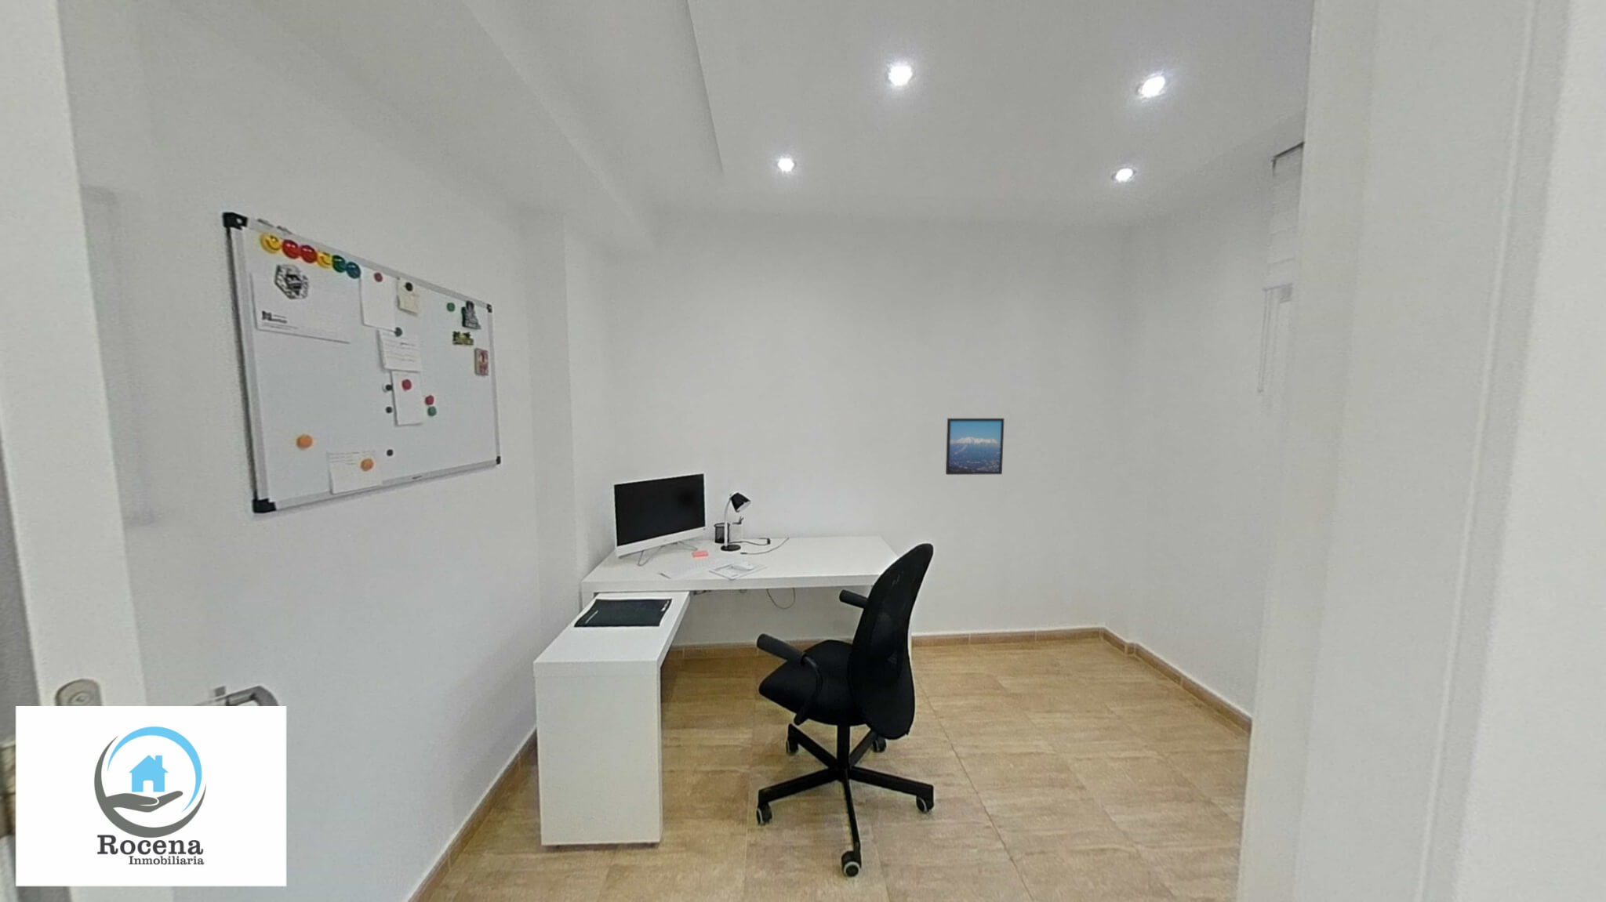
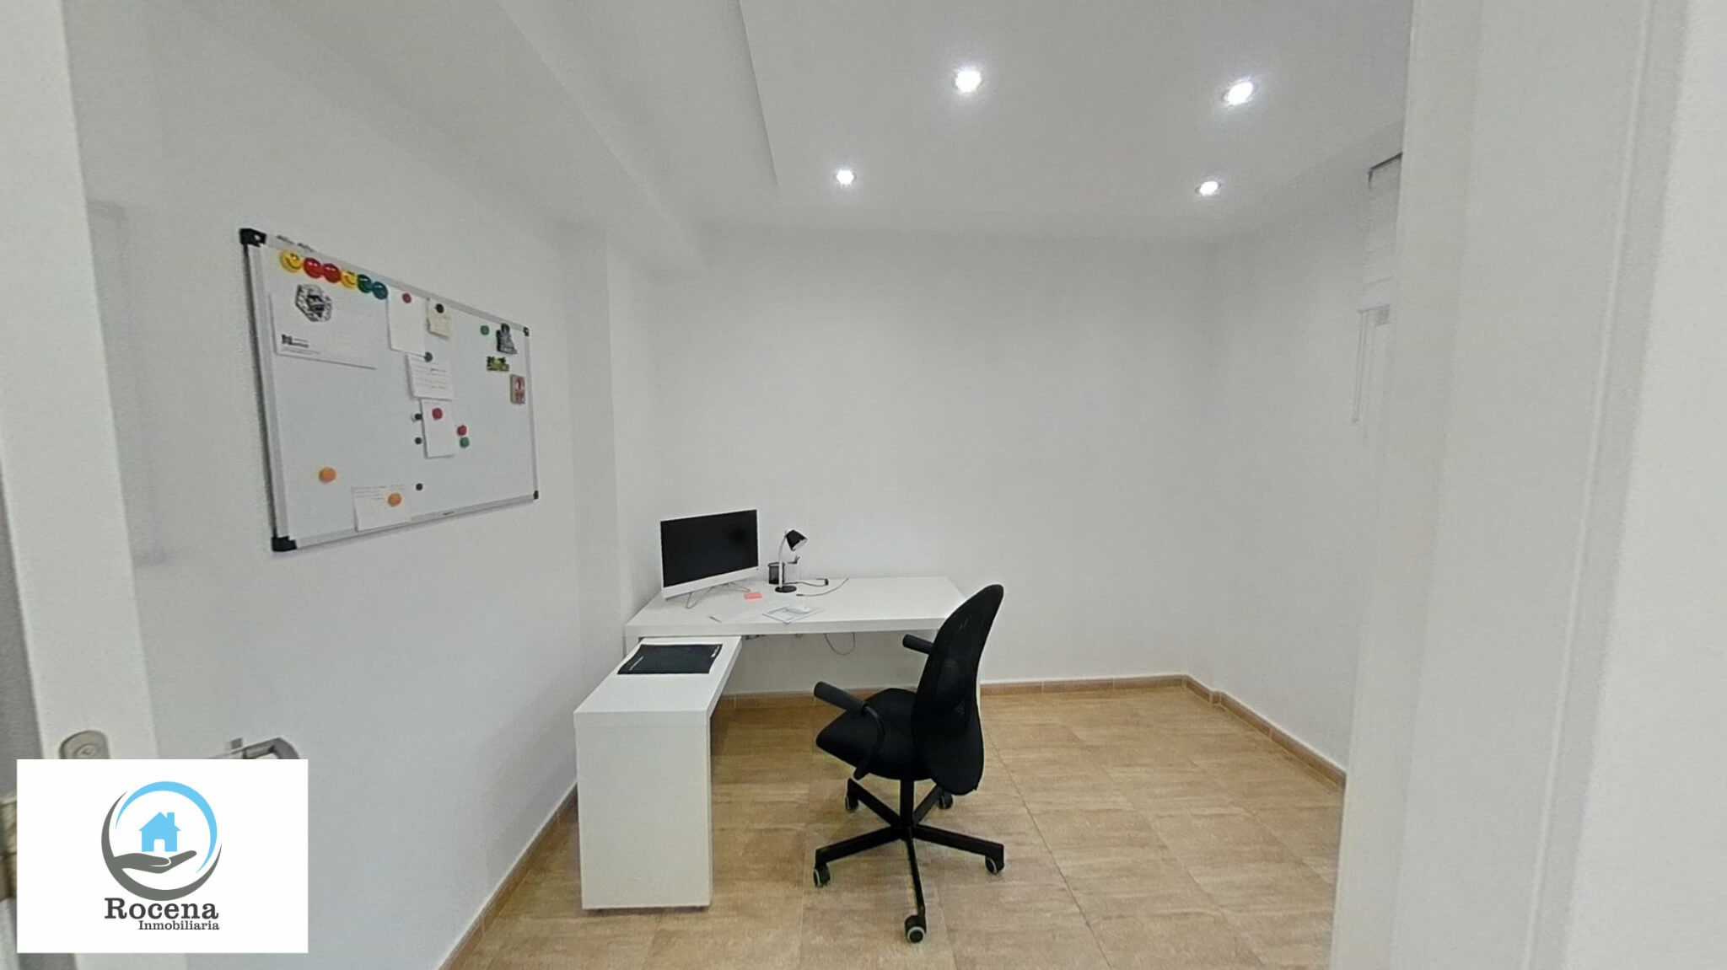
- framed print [945,418,1005,475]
